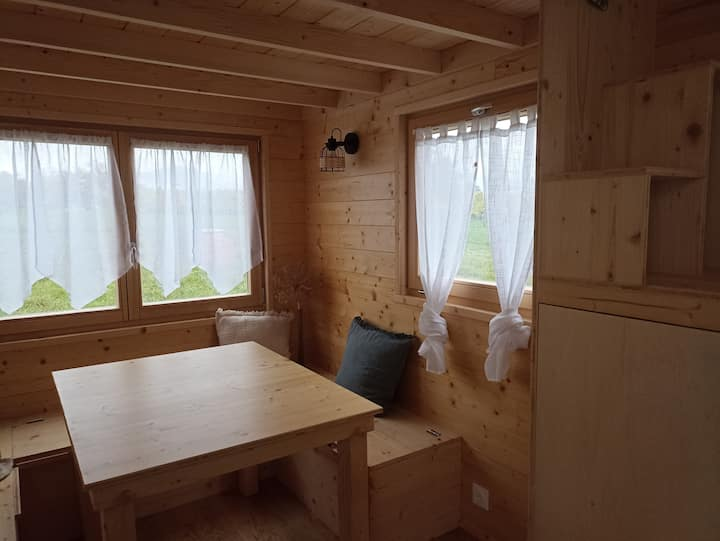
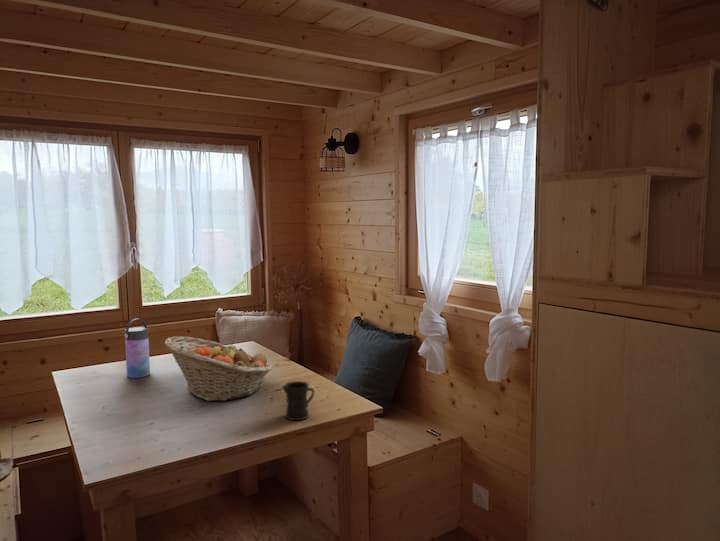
+ water bottle [124,318,151,379]
+ fruit basket [163,335,273,402]
+ mug [280,380,315,421]
